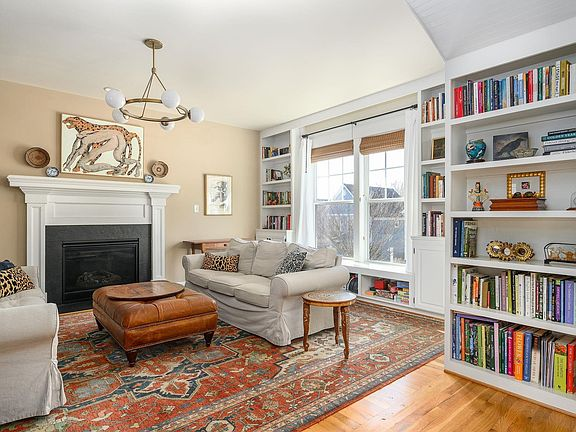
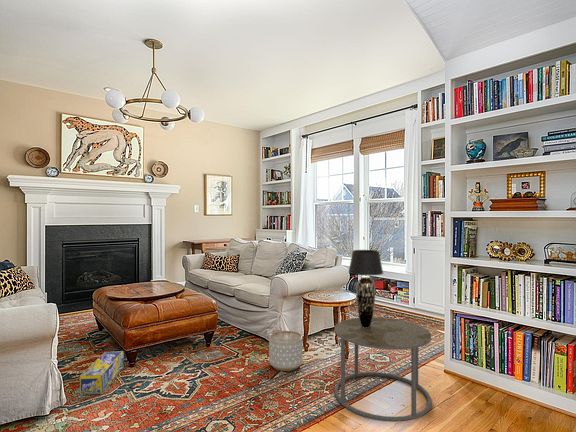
+ planter [268,330,304,372]
+ side table [333,316,433,423]
+ box [79,350,124,396]
+ table lamp [347,249,384,328]
